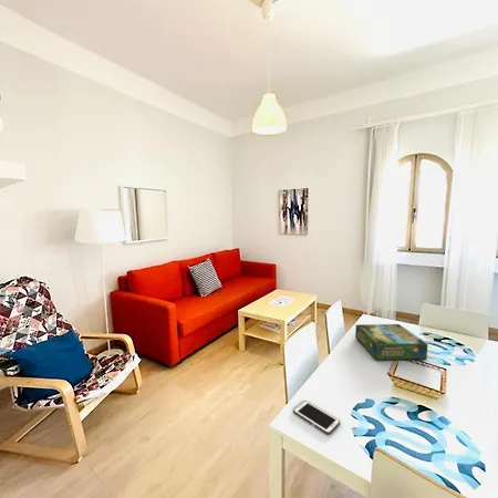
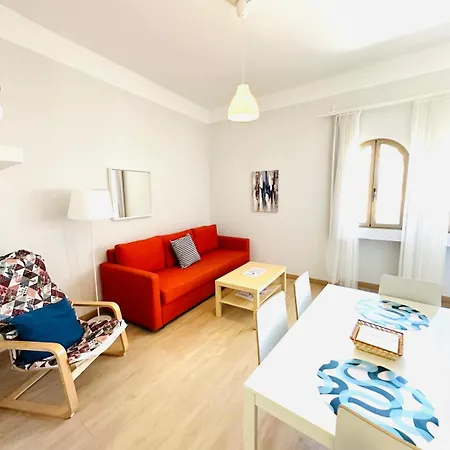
- board game [354,323,429,362]
- cell phone [292,400,341,436]
